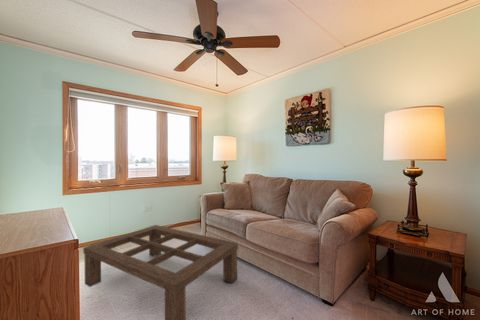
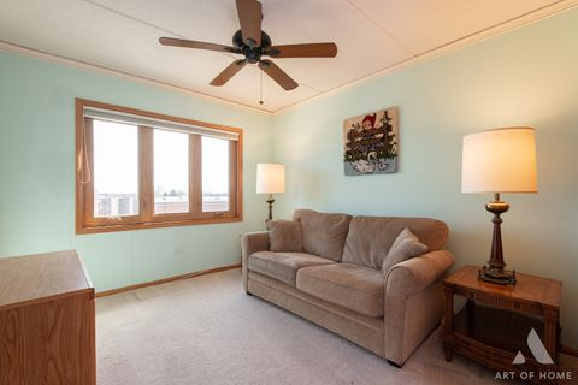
- coffee table [82,224,239,320]
